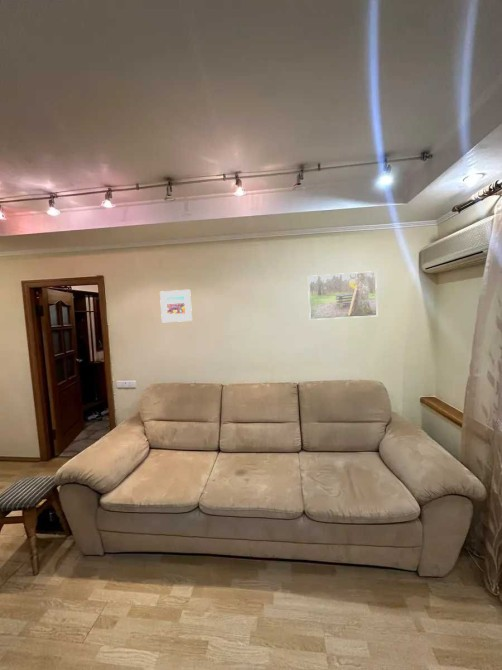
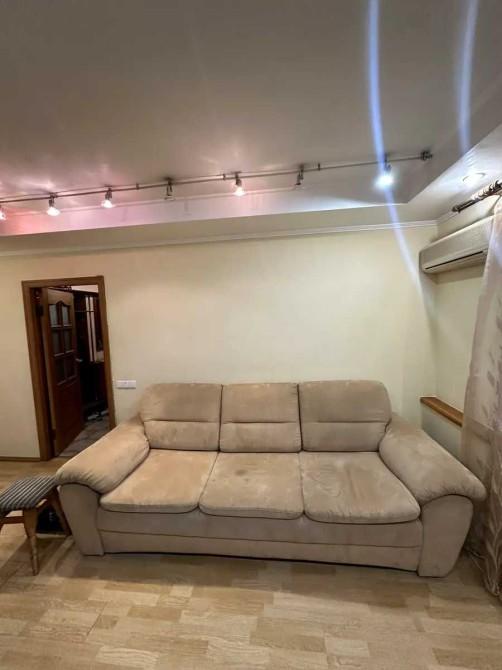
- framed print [159,289,193,323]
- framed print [307,270,378,321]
